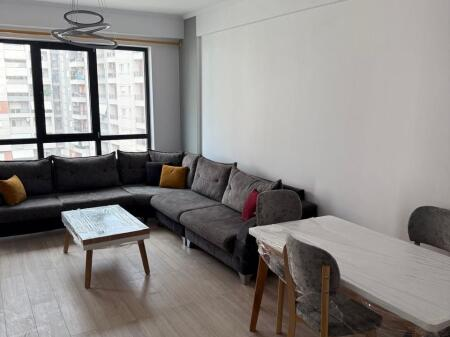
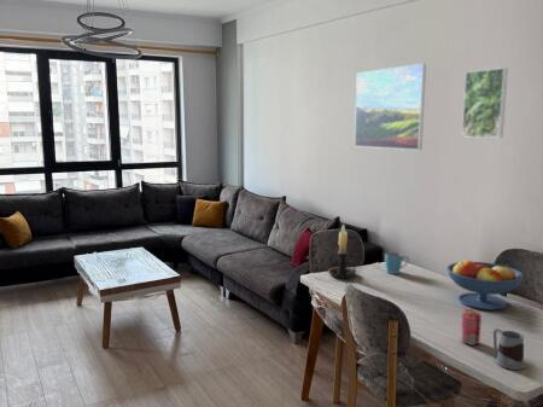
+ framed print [354,63,427,151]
+ mug [492,327,526,371]
+ candle holder [327,223,357,280]
+ fruit bowl [446,258,525,312]
+ mug [384,251,410,275]
+ beverage can [460,308,483,347]
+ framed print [461,66,509,139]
